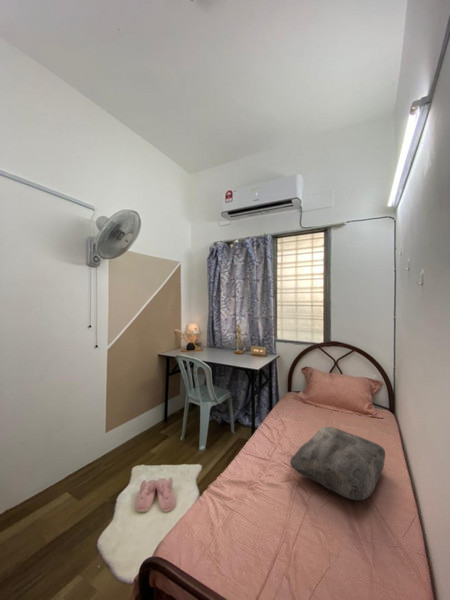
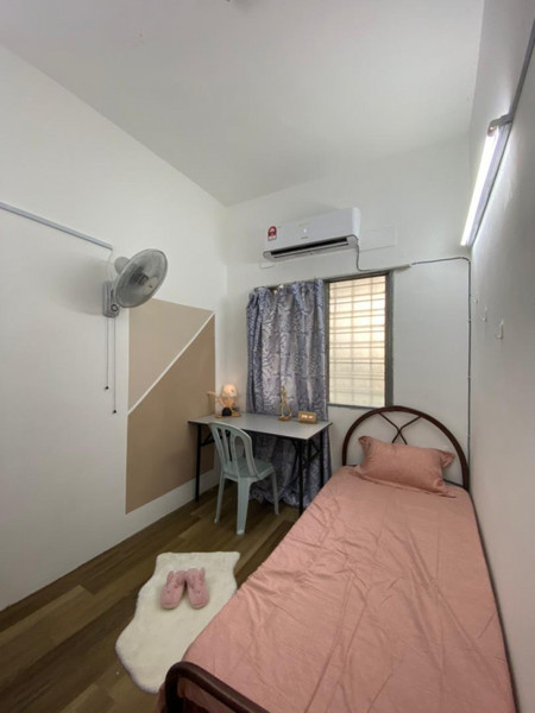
- cushion [289,426,386,501]
